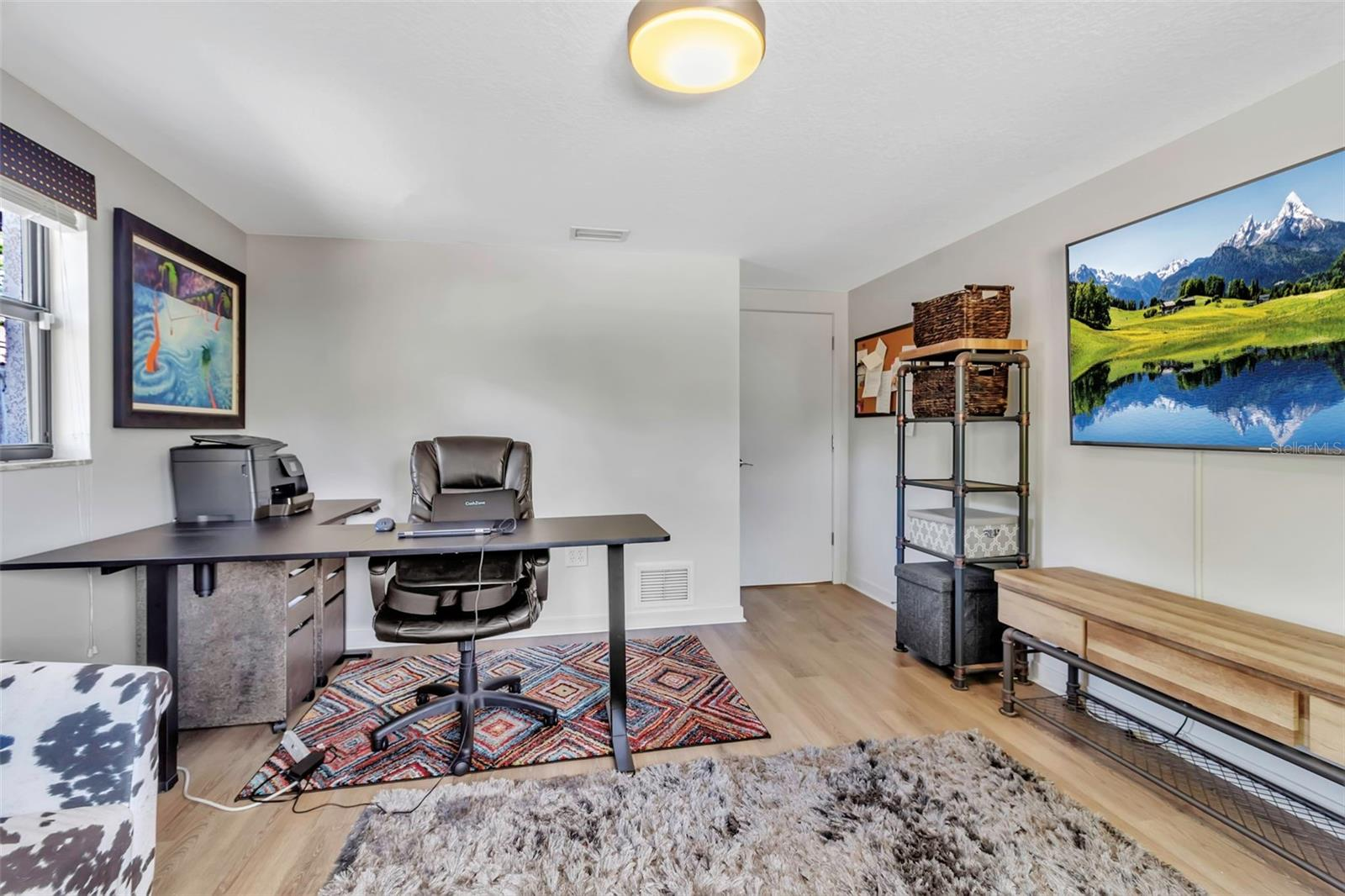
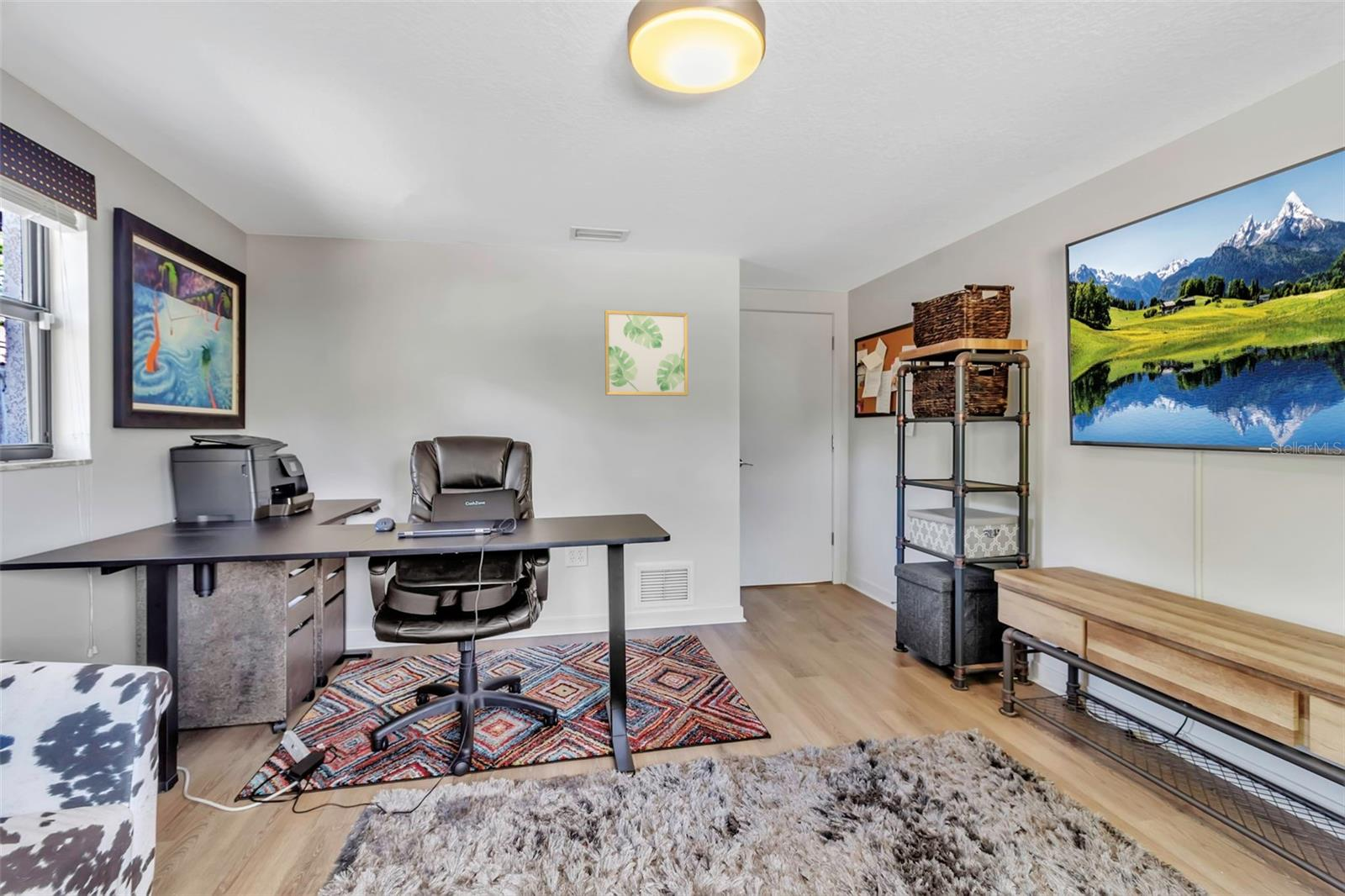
+ wall art [604,309,689,397]
